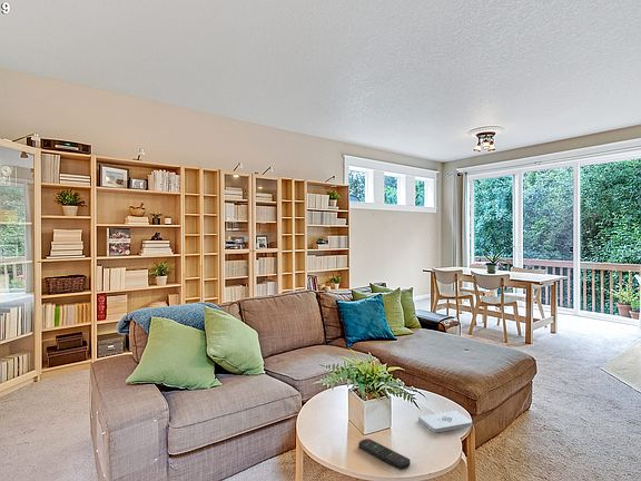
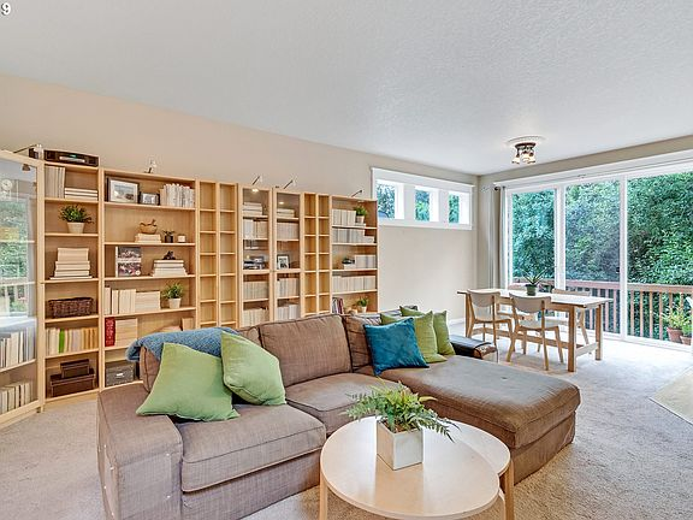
- notepad [417,410,473,433]
- remote control [357,438,411,471]
